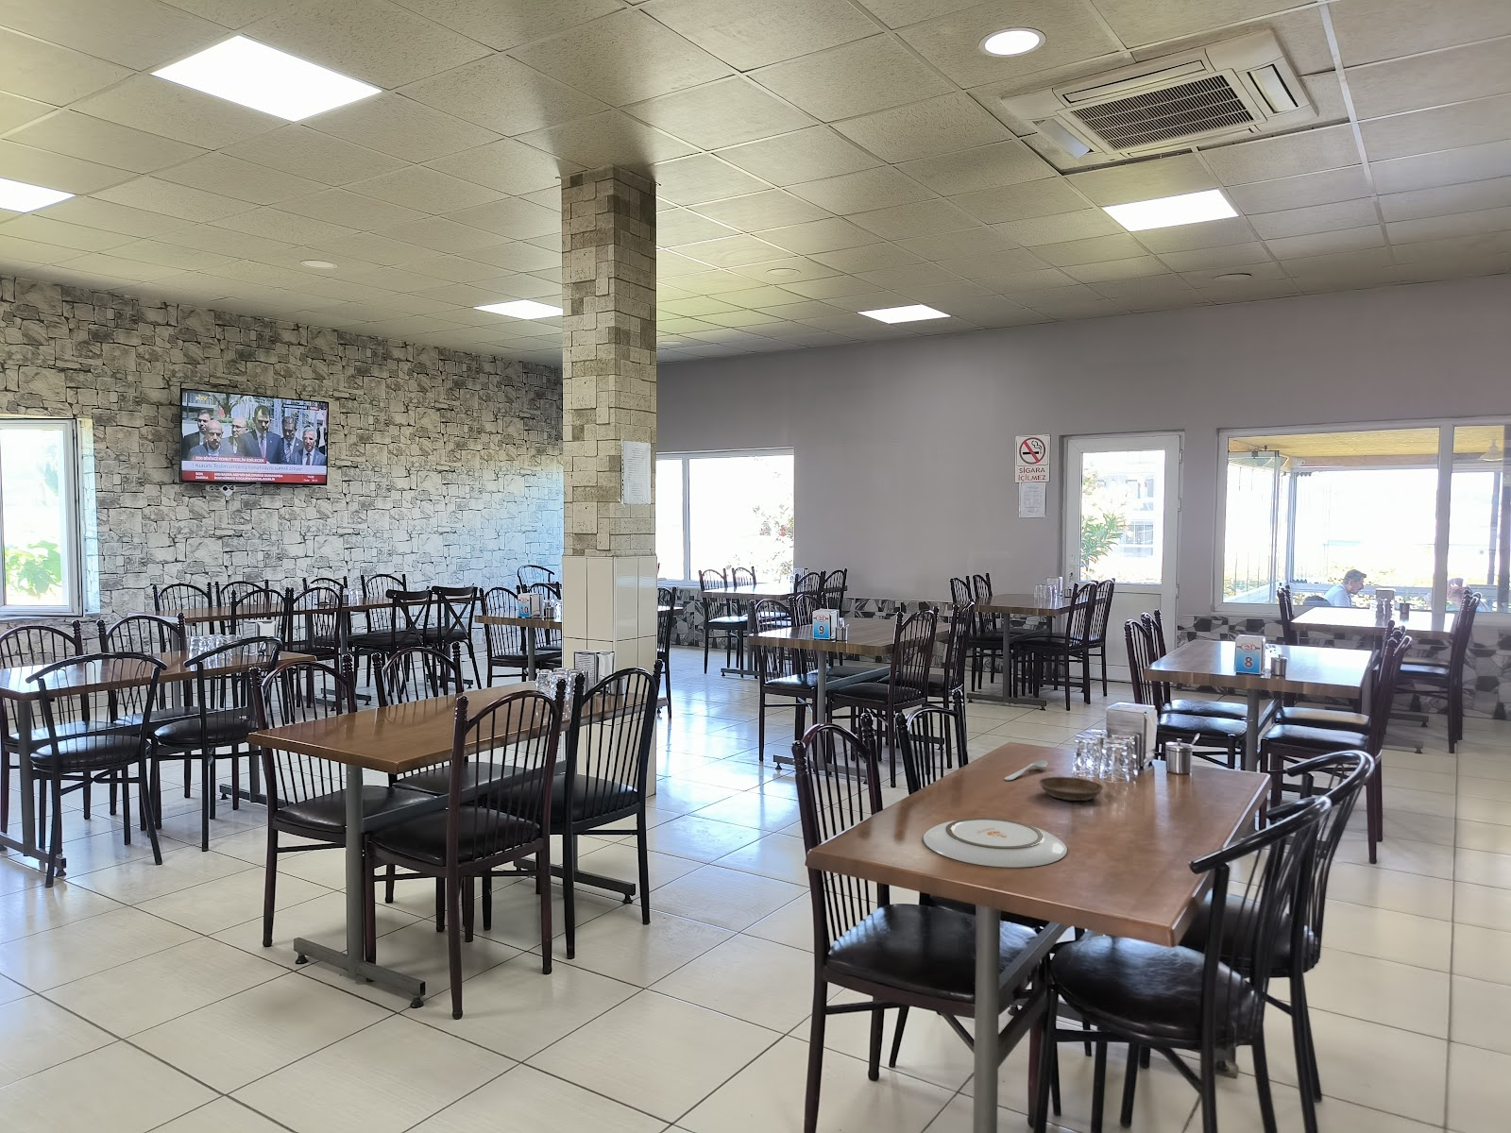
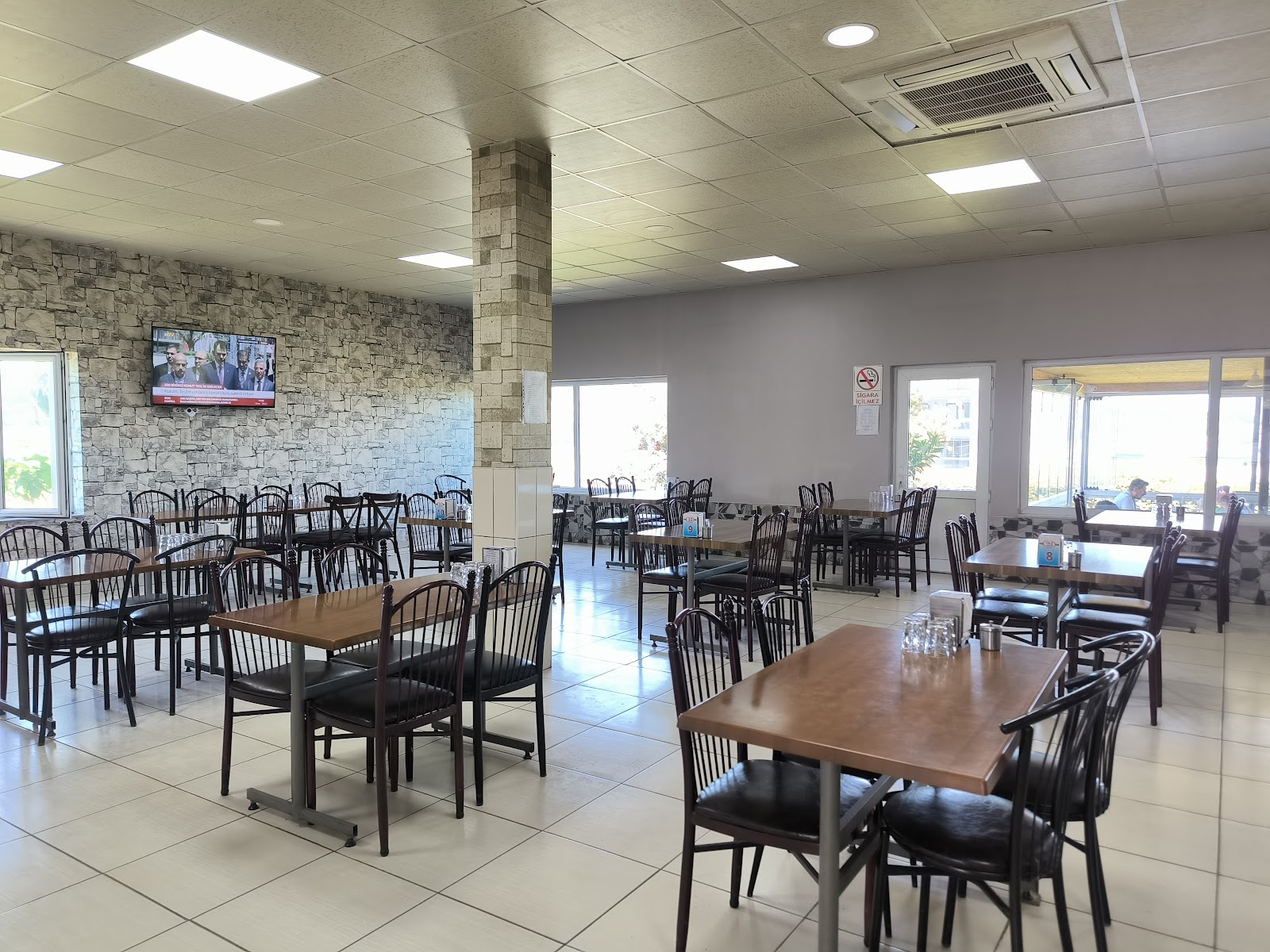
- plate [922,816,1068,869]
- saucer [1037,776,1105,802]
- spoon [1004,759,1048,781]
